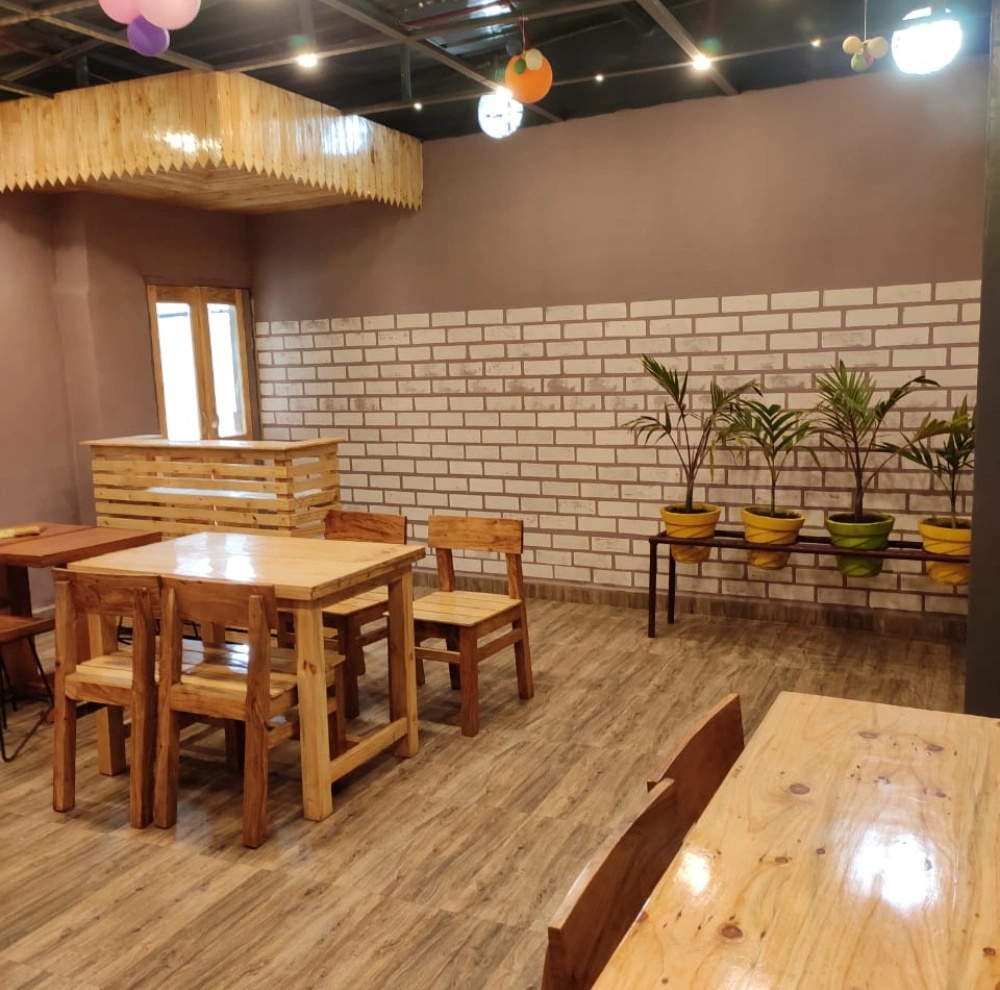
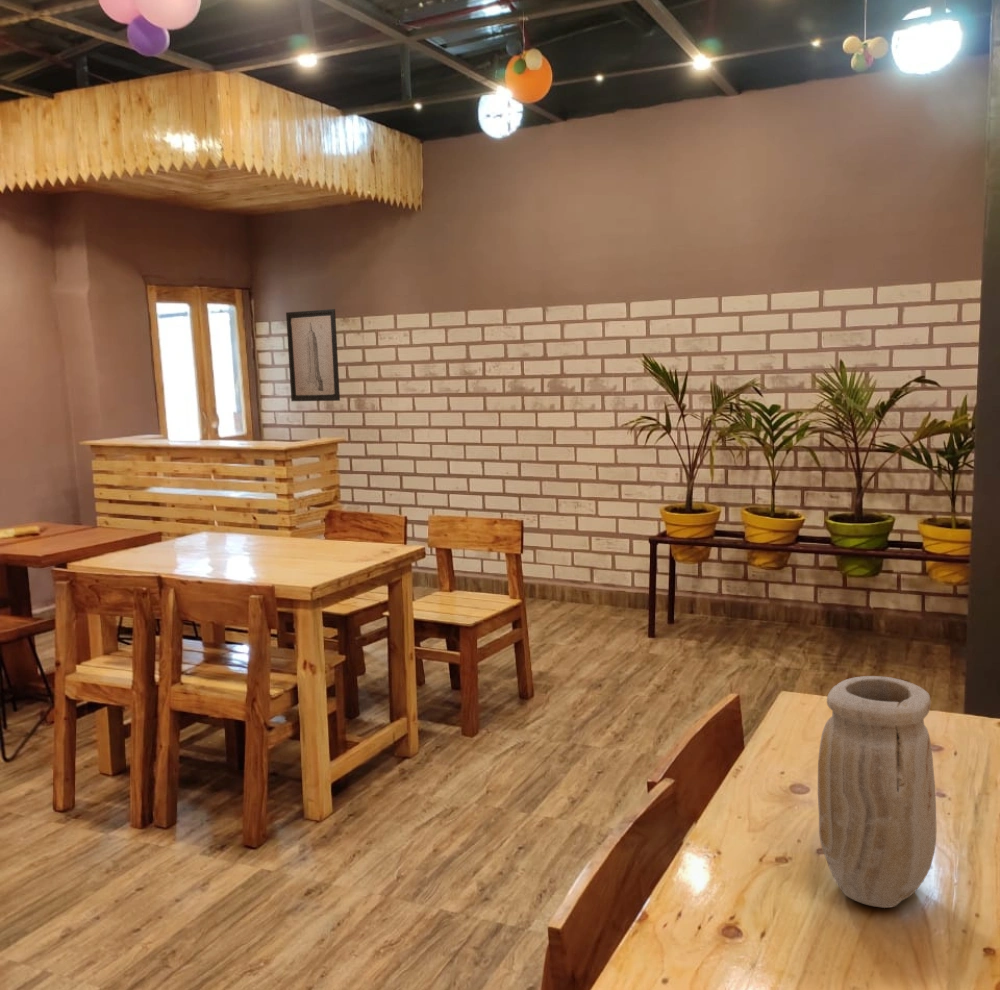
+ vase [817,675,937,909]
+ wall art [285,308,341,402]
